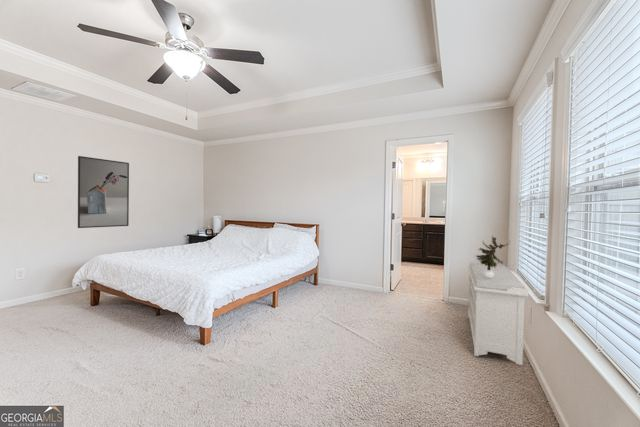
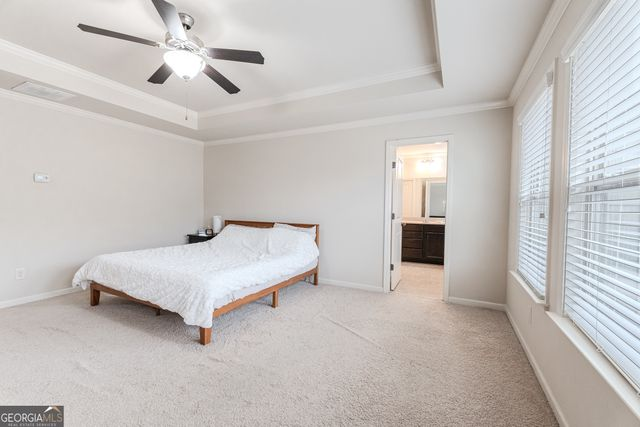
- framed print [77,155,130,229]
- potted plant [476,235,511,278]
- bench [467,261,529,366]
